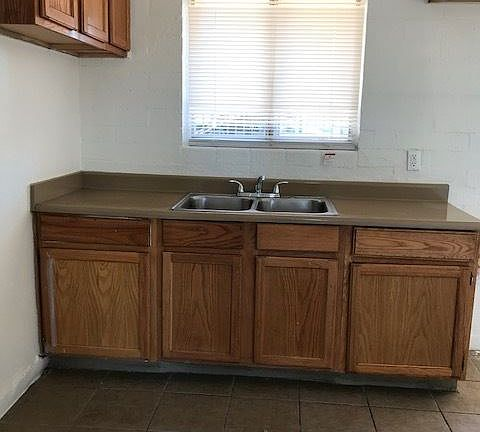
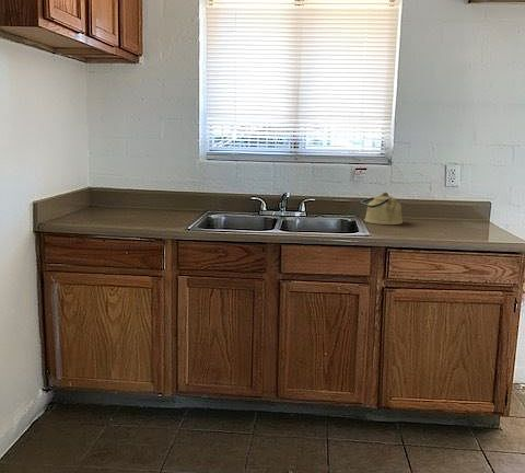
+ kettle [360,192,404,226]
